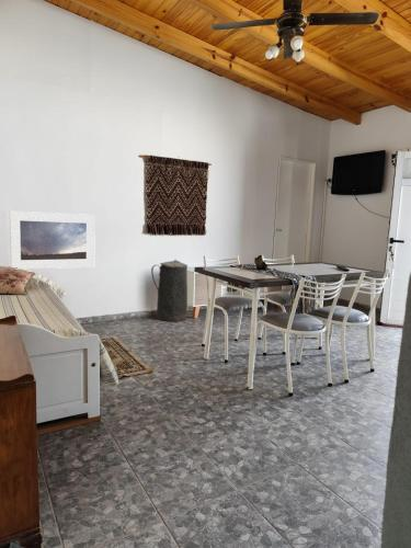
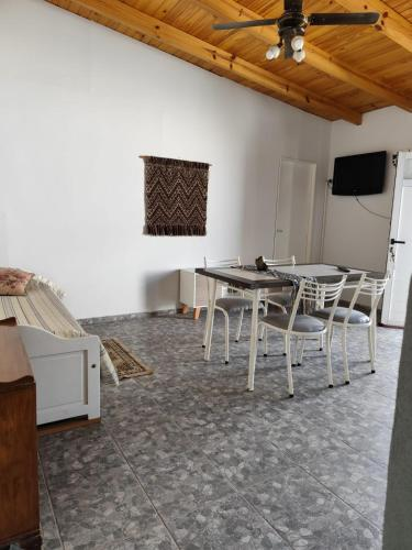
- trash can [150,259,189,322]
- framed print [9,210,96,270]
